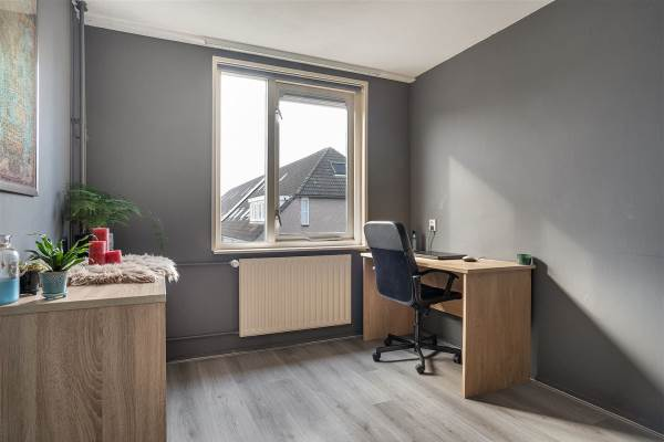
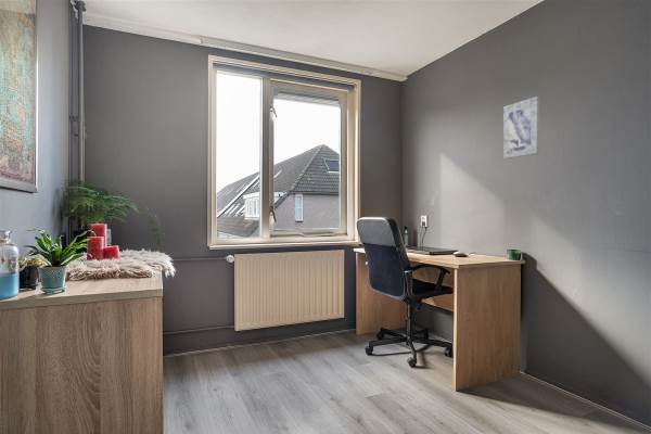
+ wall art [502,95,540,159]
